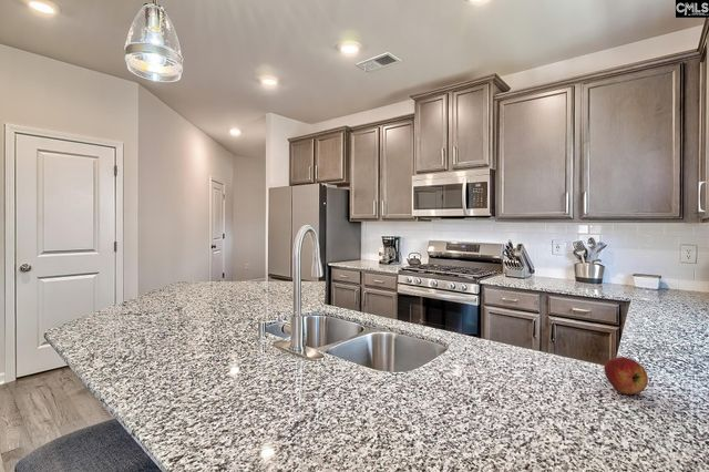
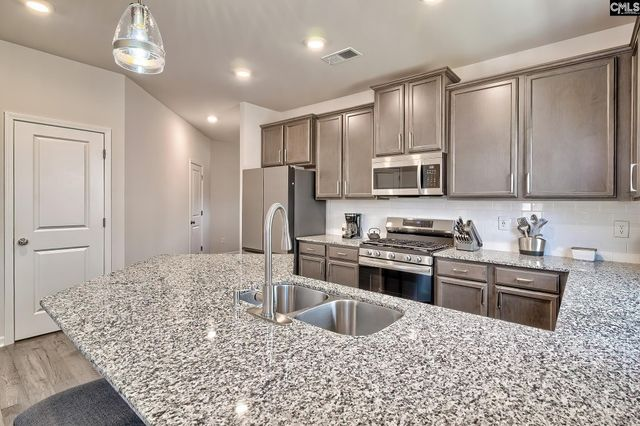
- apple [603,356,649,396]
